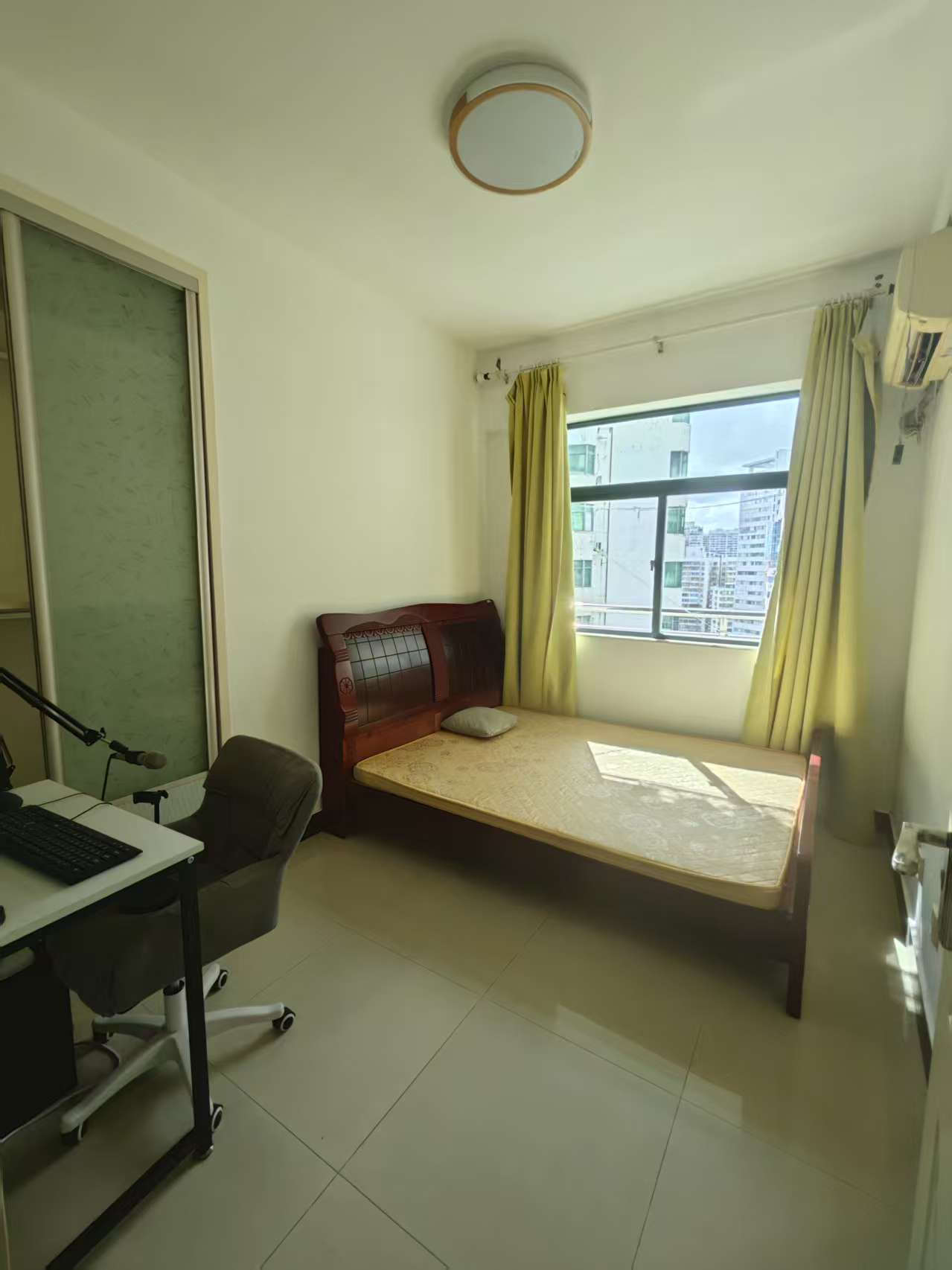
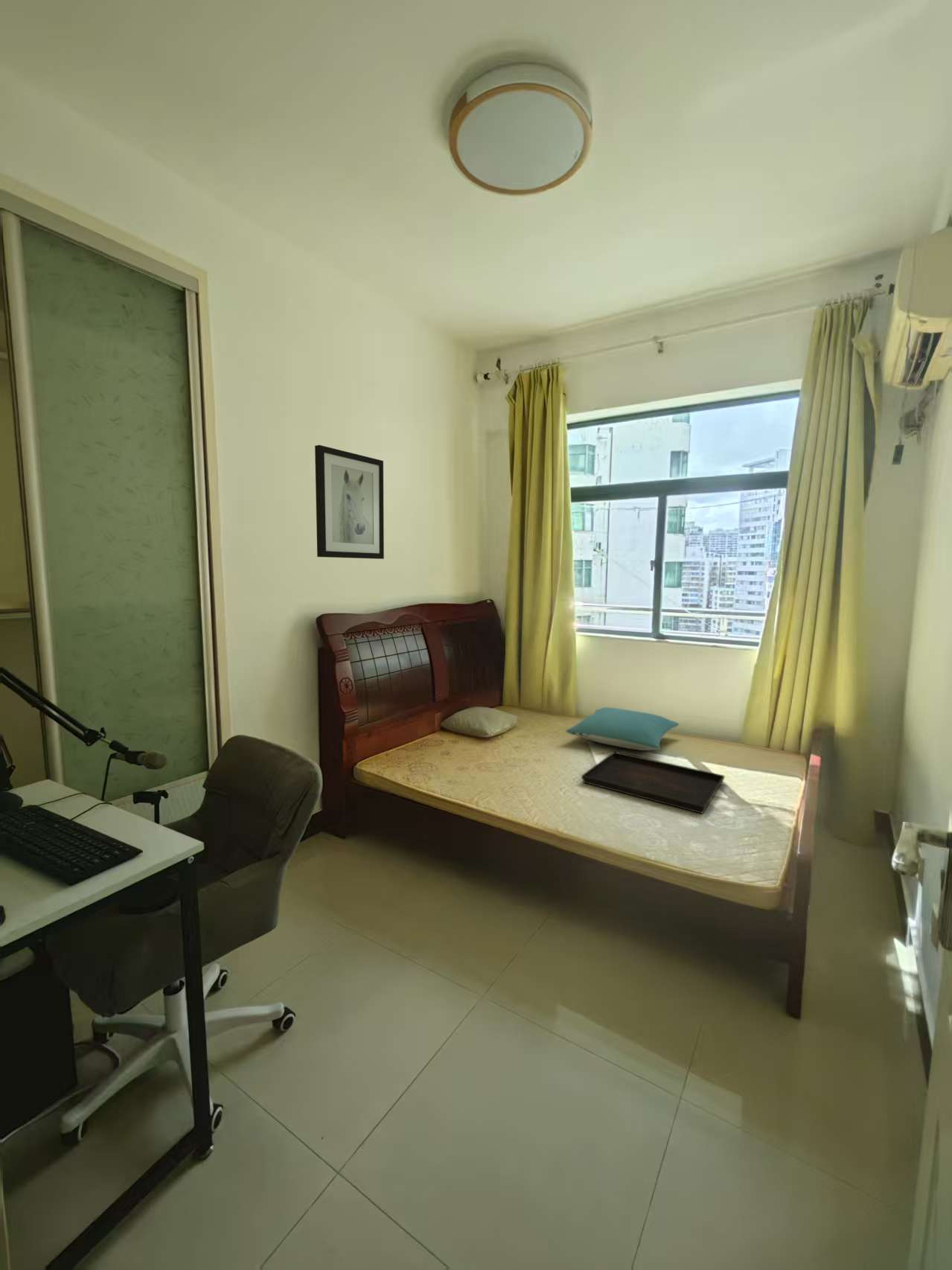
+ pillow [565,706,680,751]
+ serving tray [581,750,725,814]
+ wall art [314,444,385,560]
